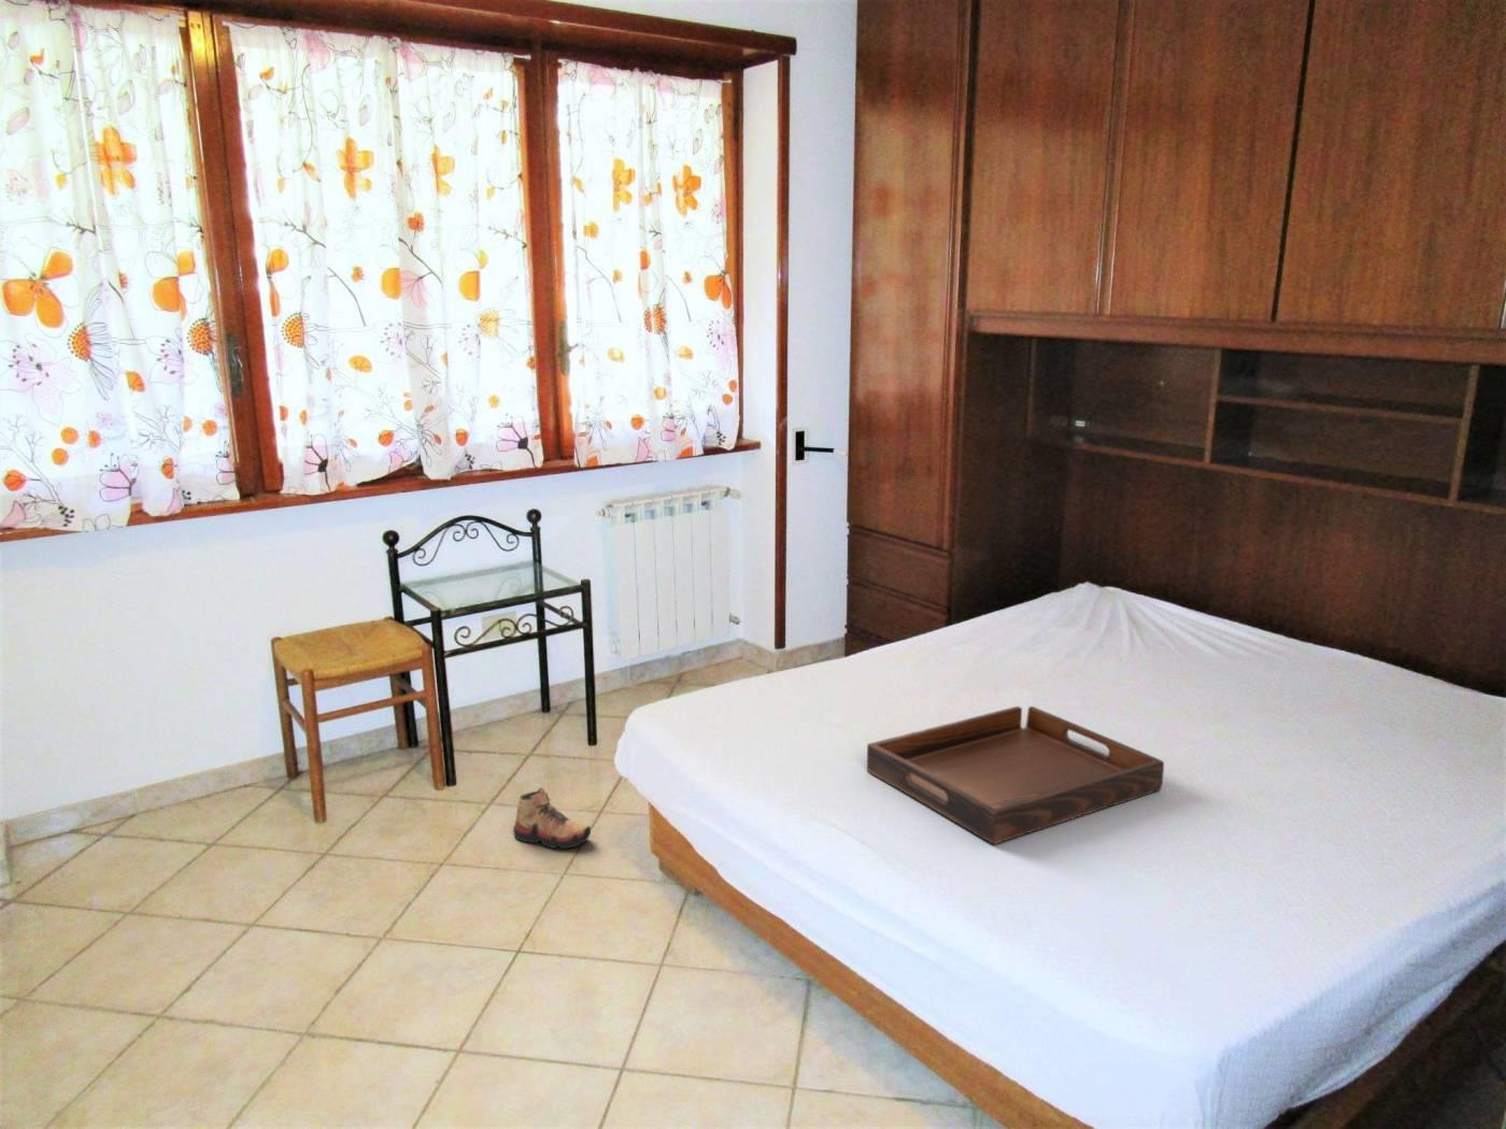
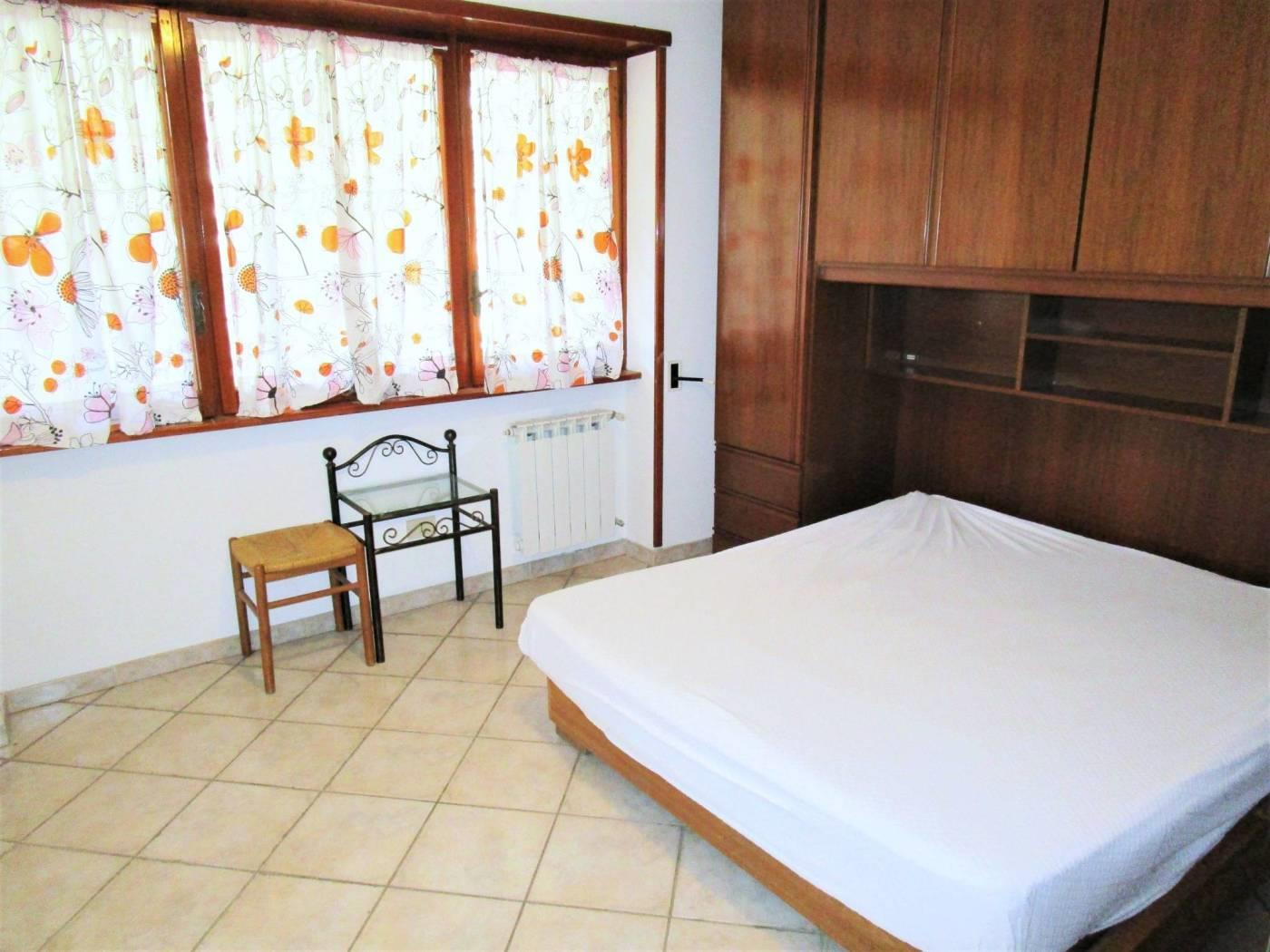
- shoe [512,787,592,849]
- serving tray [866,706,1164,846]
